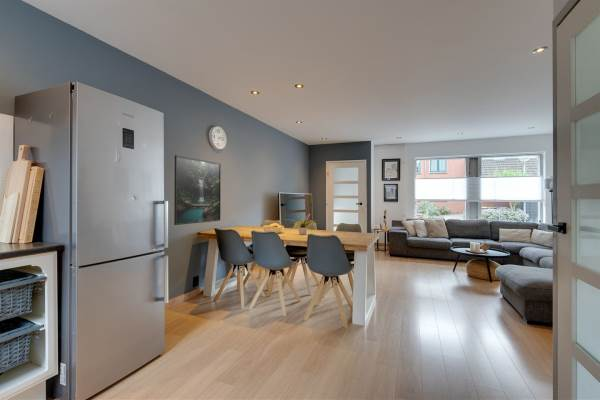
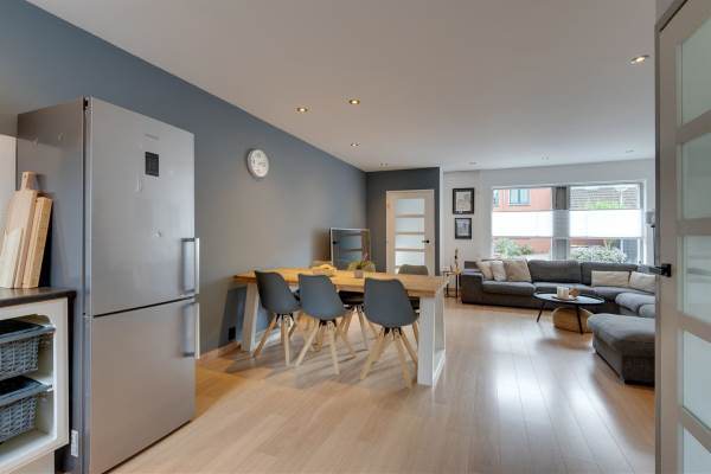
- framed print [173,154,222,226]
